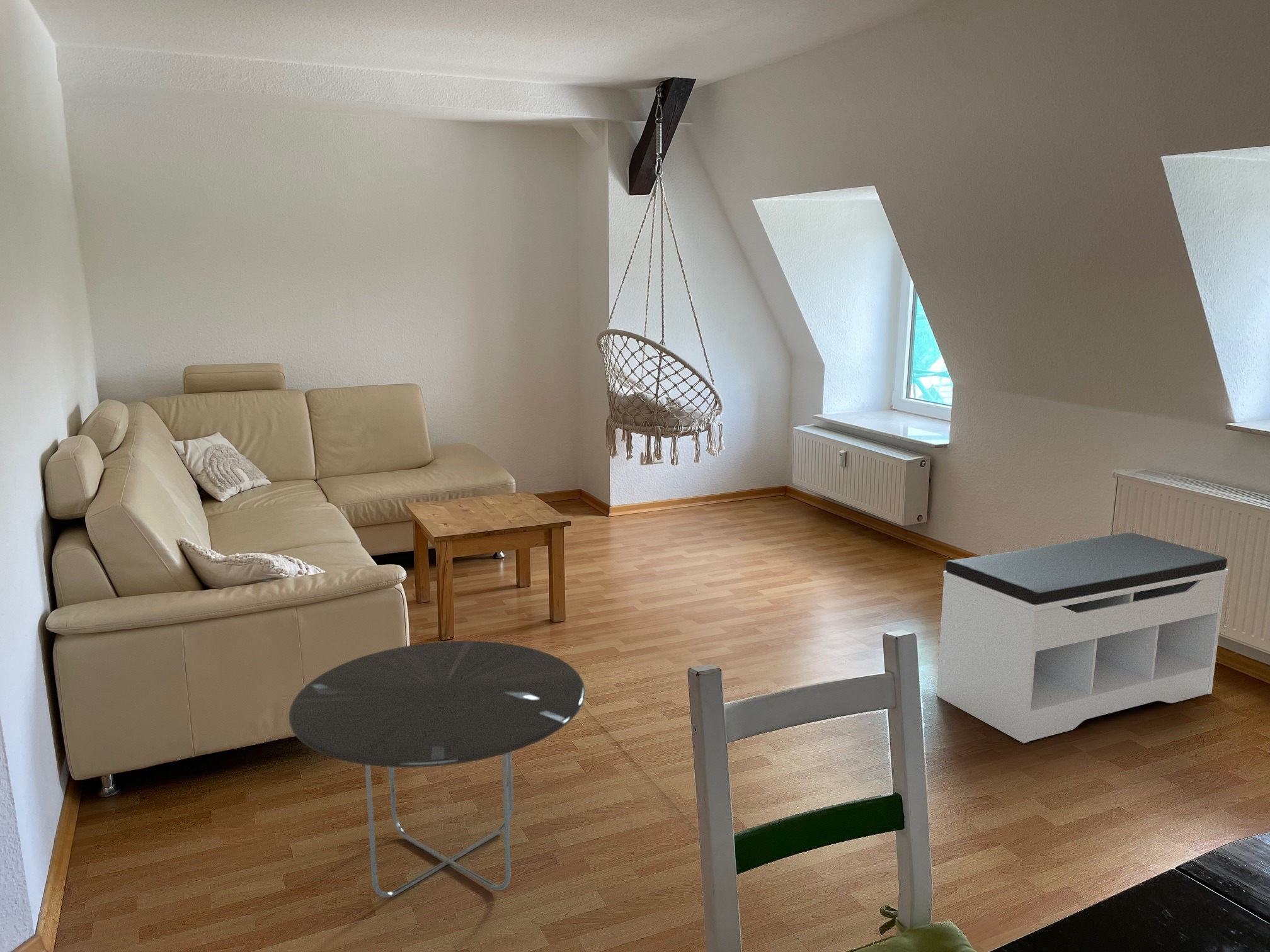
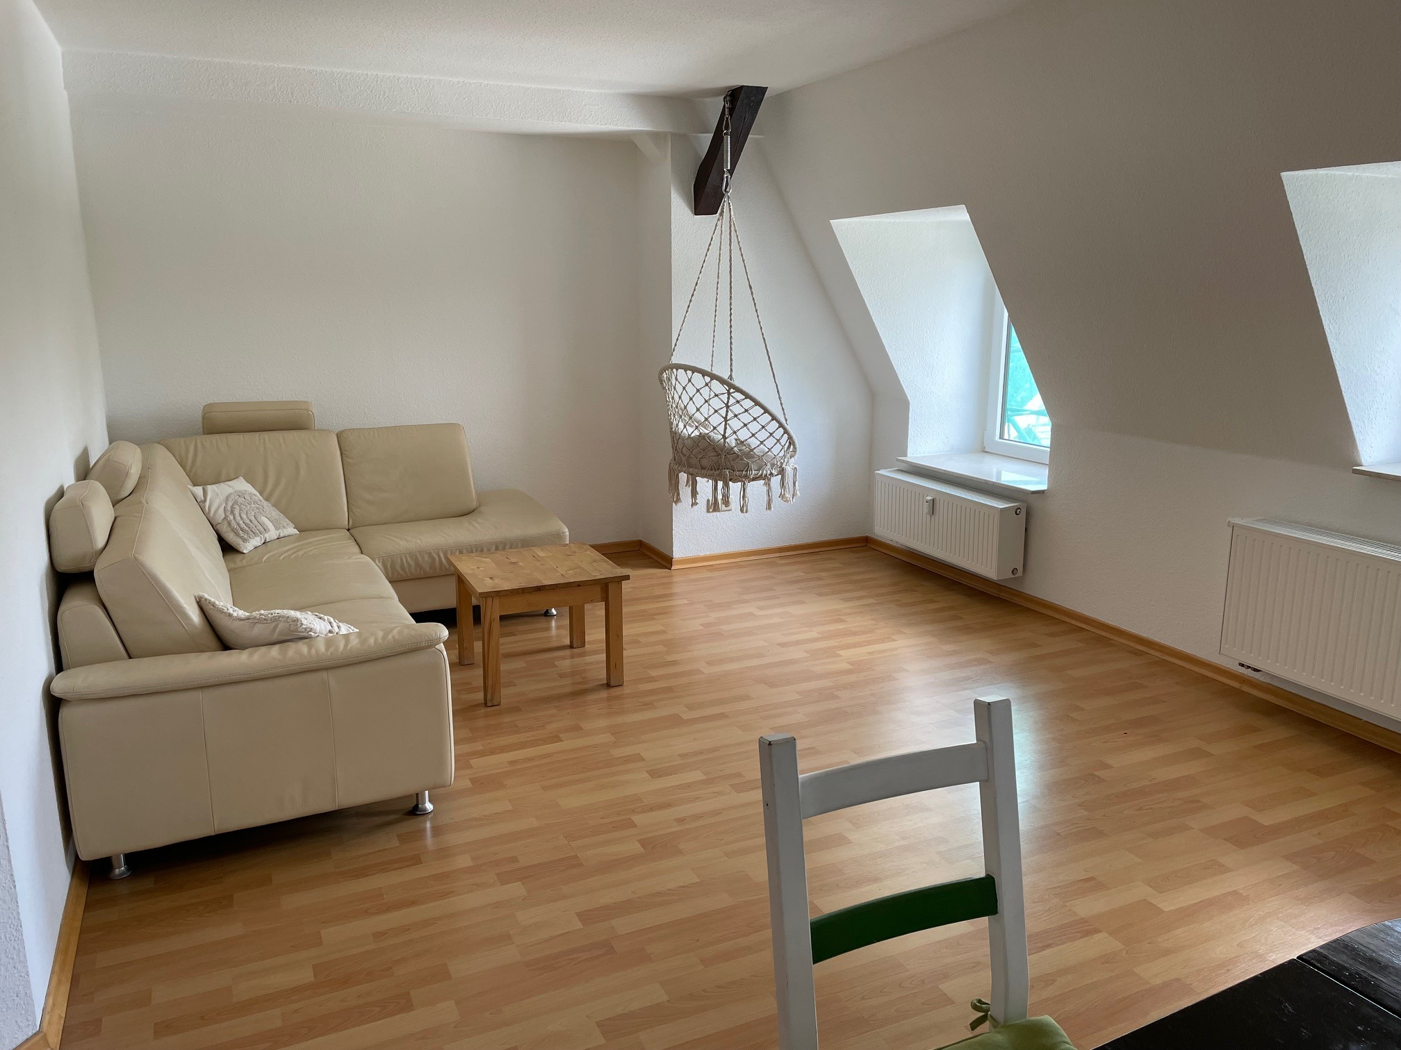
- side table [288,640,586,898]
- bench [936,532,1228,744]
